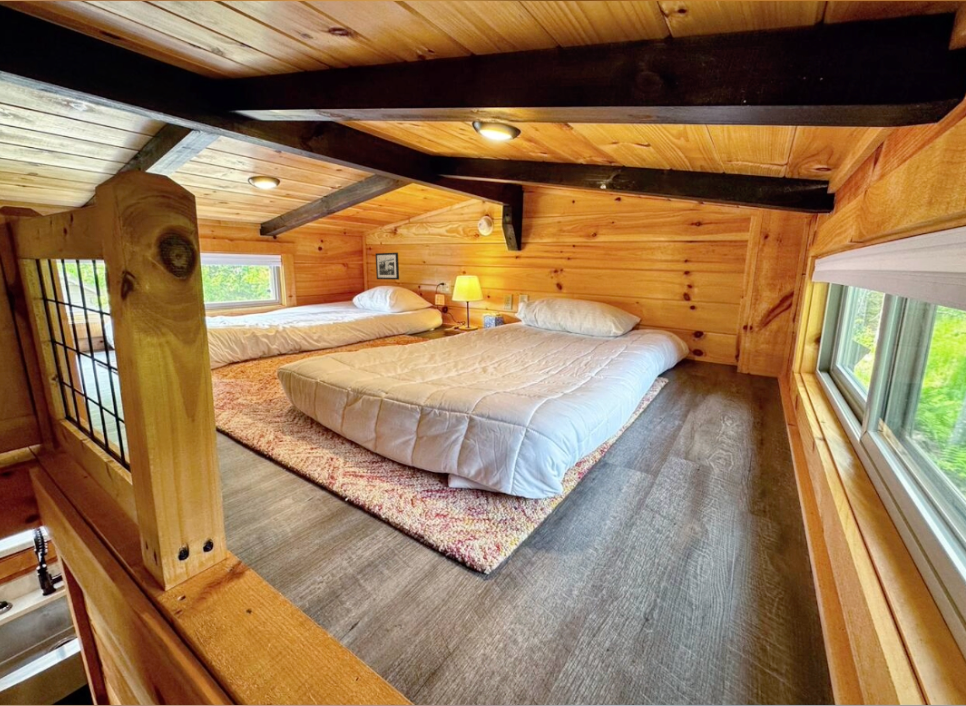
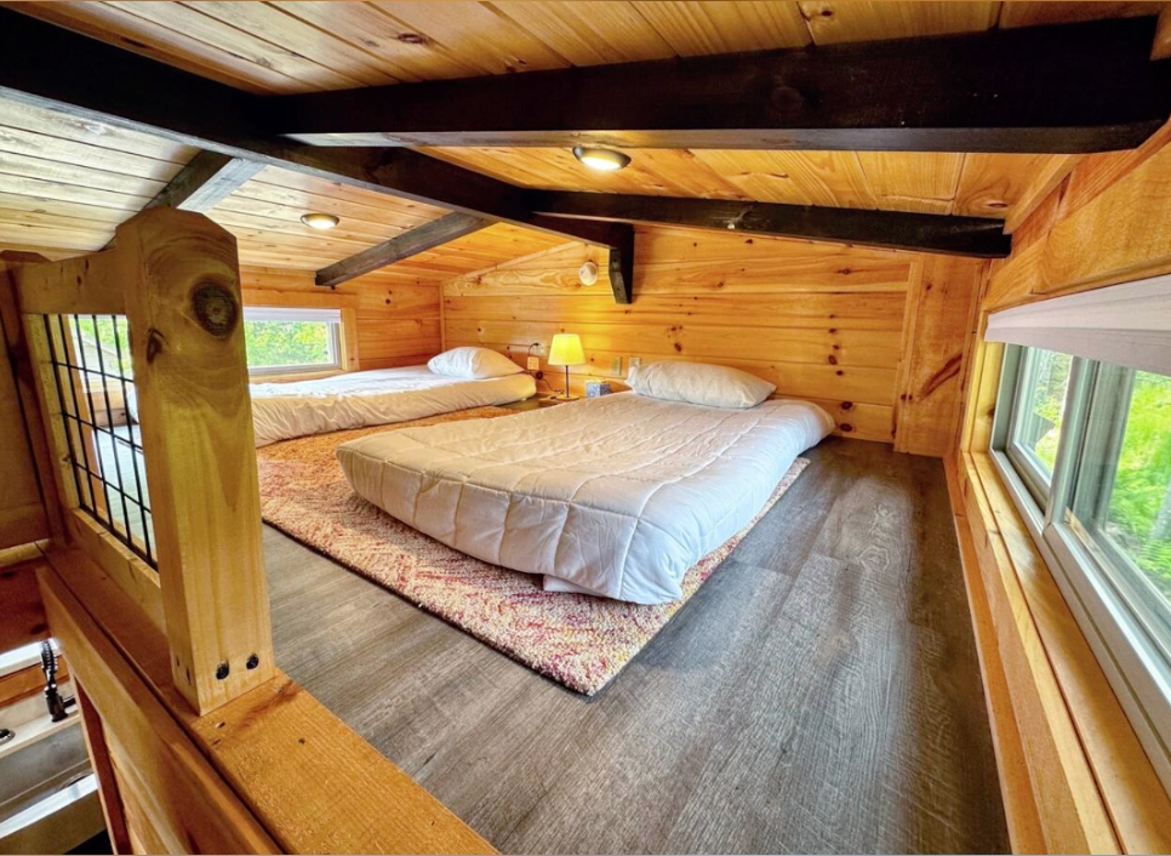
- picture frame [374,252,400,281]
